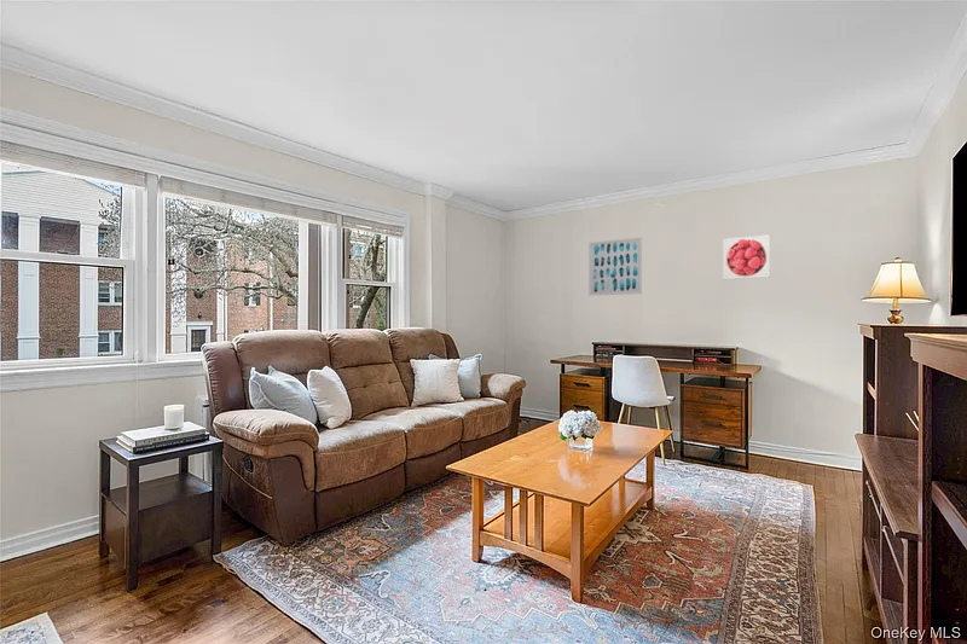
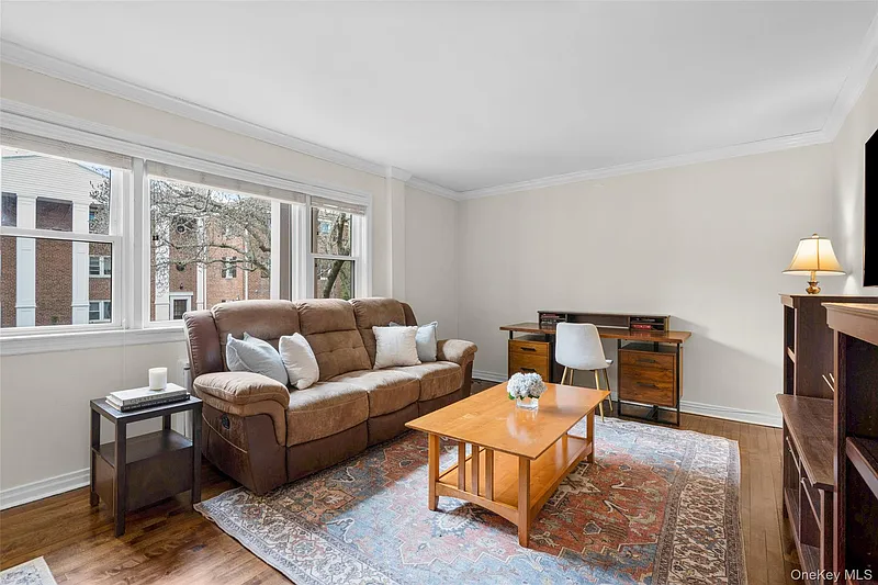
- wall art [587,236,643,297]
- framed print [722,233,771,280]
